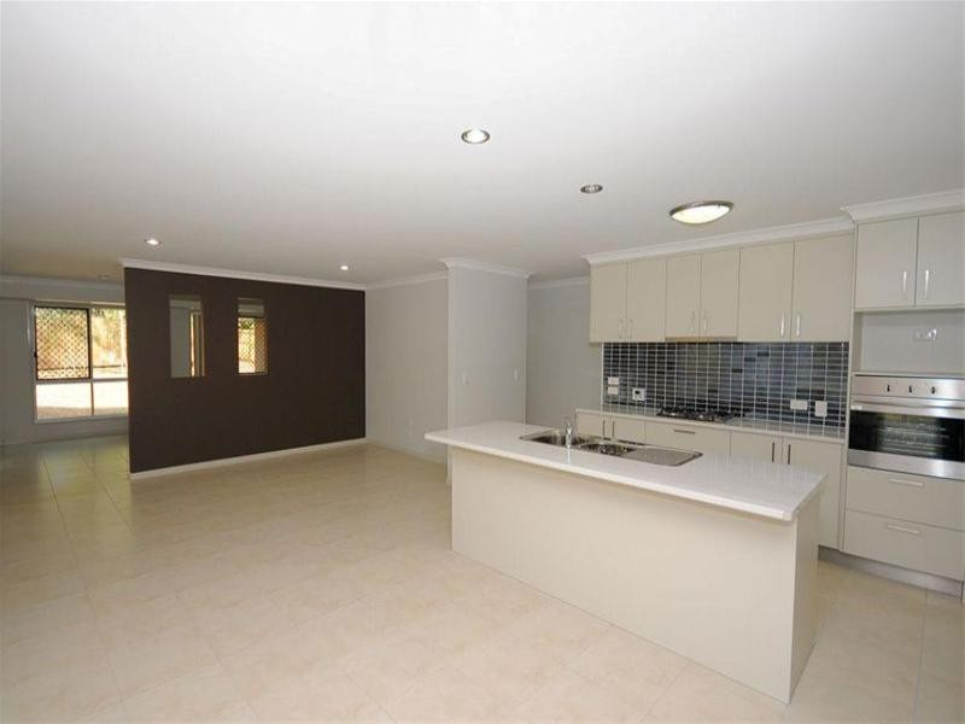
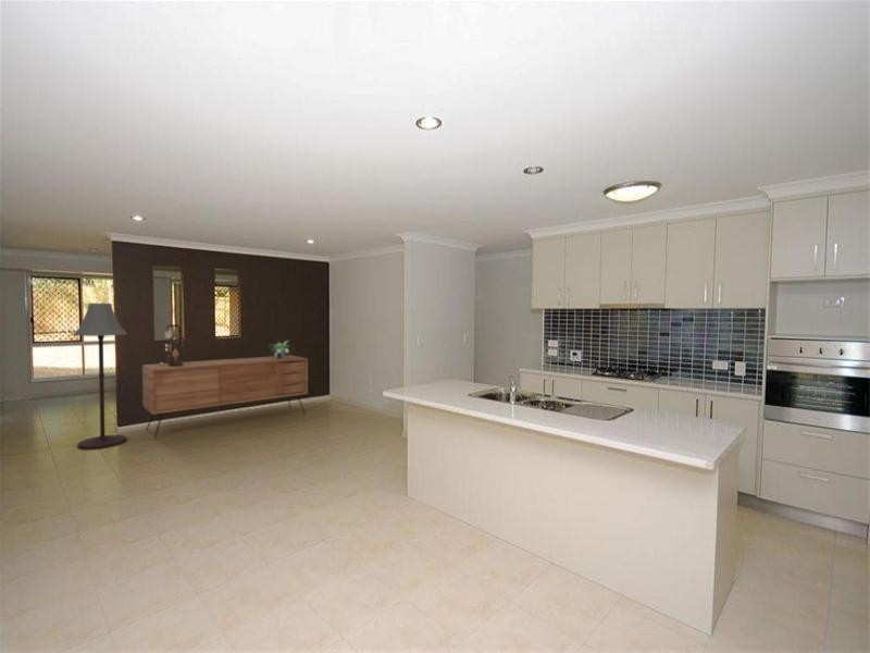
+ table lamp [159,323,190,367]
+ potted plant [269,338,296,358]
+ sideboard [141,355,309,440]
+ floor lamp [72,303,128,451]
